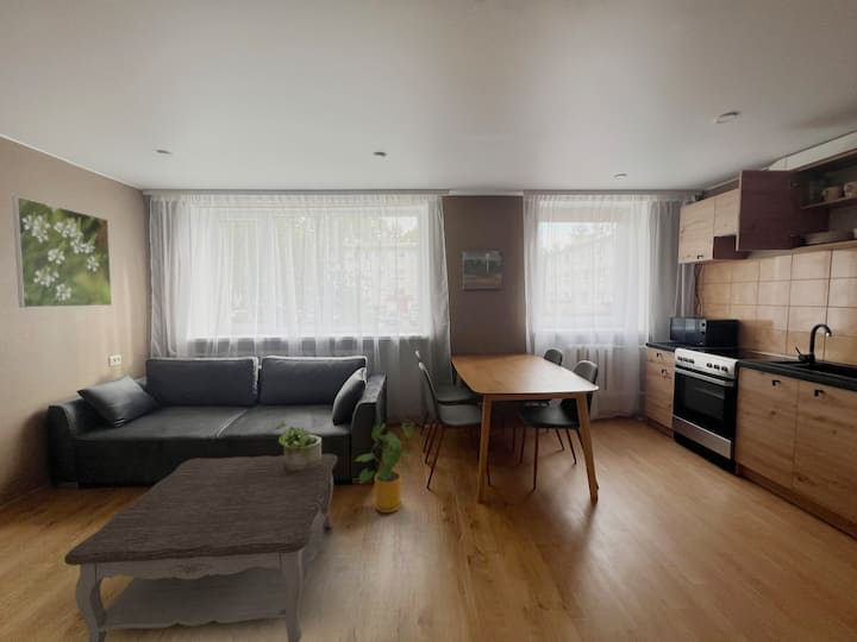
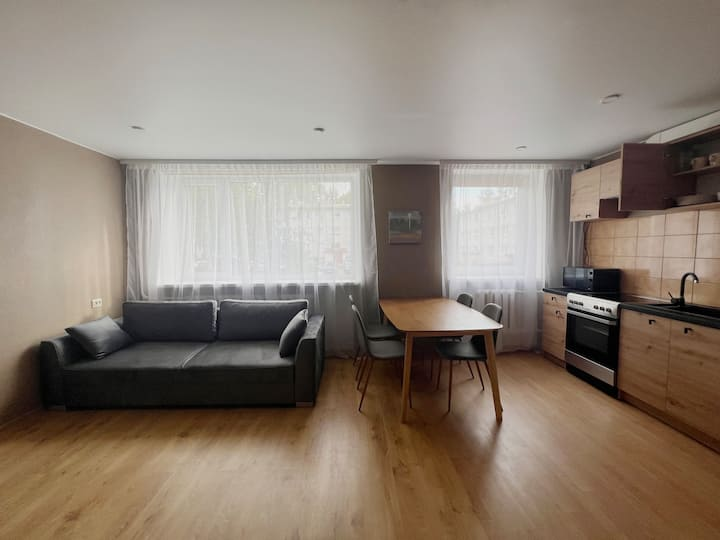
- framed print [11,195,113,309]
- potted plant [274,418,323,471]
- house plant [354,422,415,514]
- coffee table [63,453,339,642]
